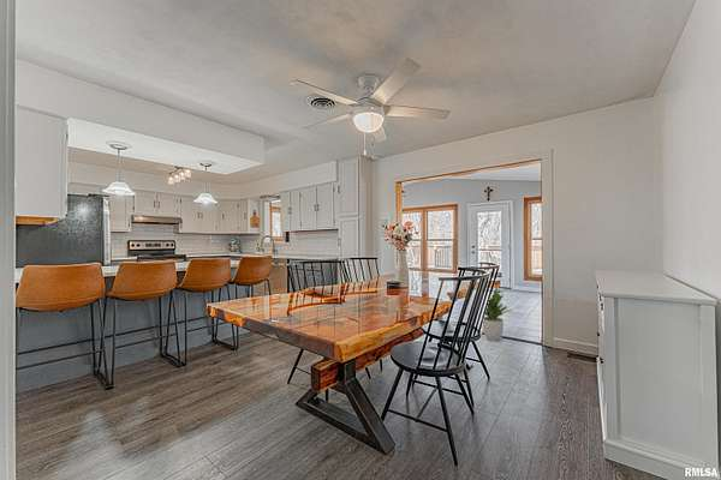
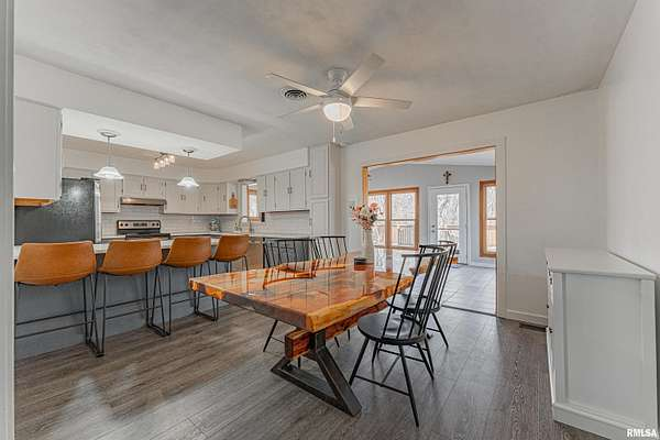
- potted plant [482,286,513,342]
